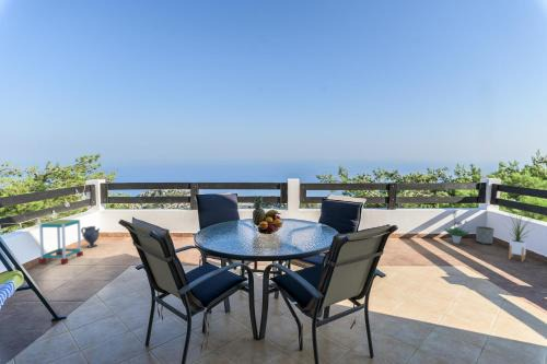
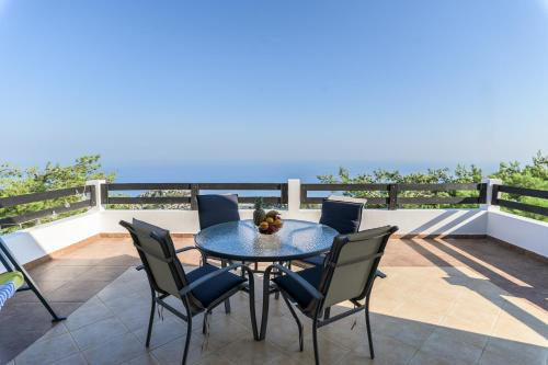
- side table [37,219,84,265]
- potted plant [443,210,470,245]
- planter [475,225,496,245]
- house plant [503,211,535,262]
- ceramic jug [80,225,101,248]
